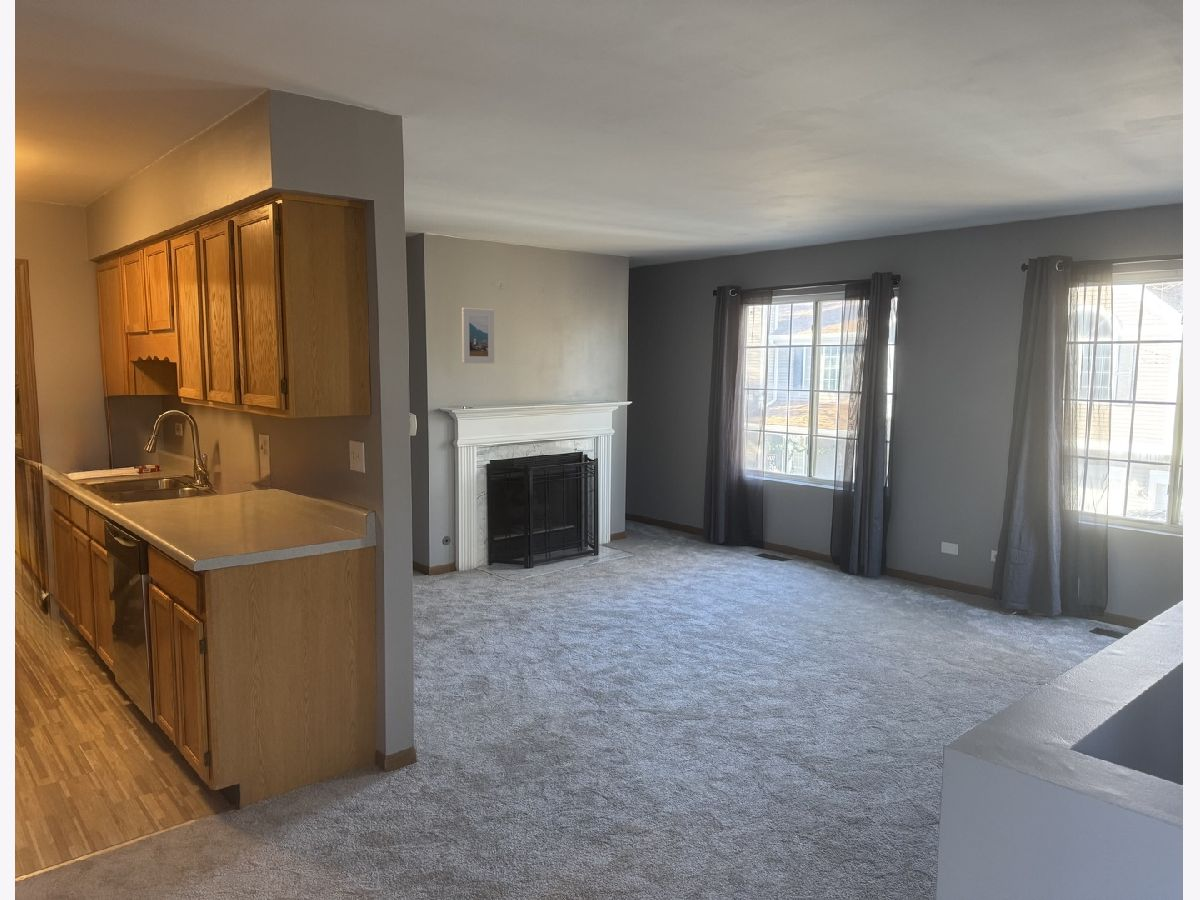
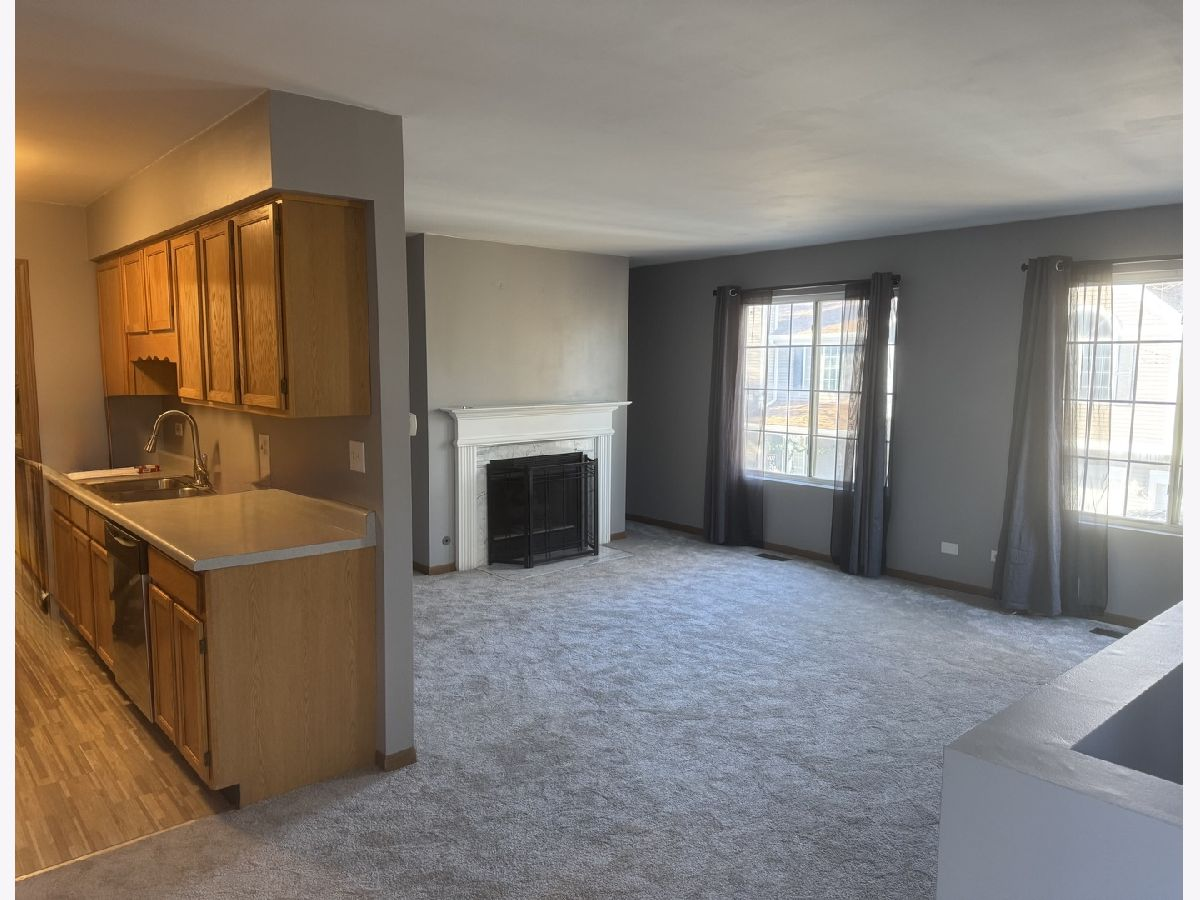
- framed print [461,307,495,364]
